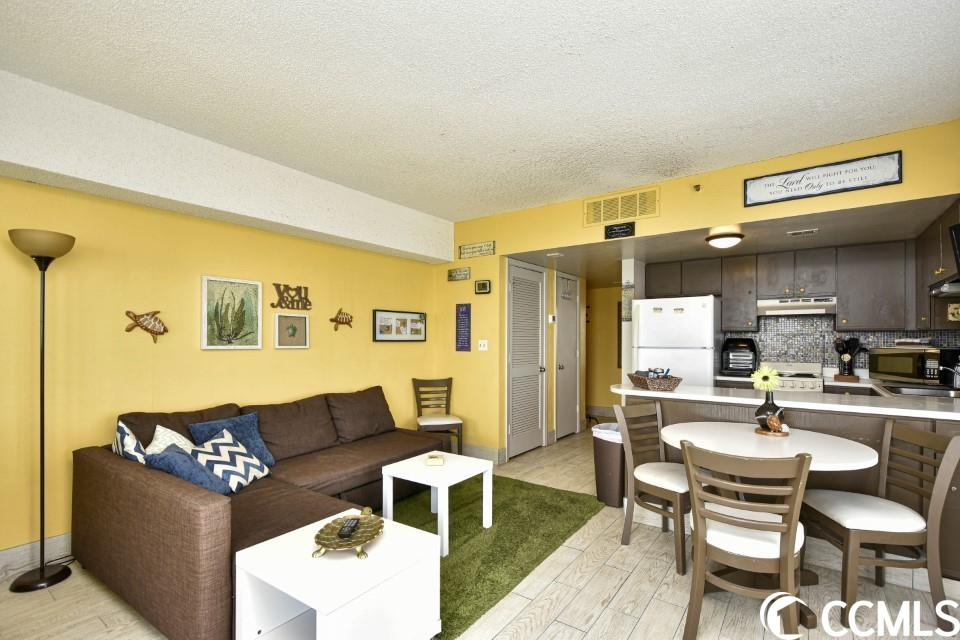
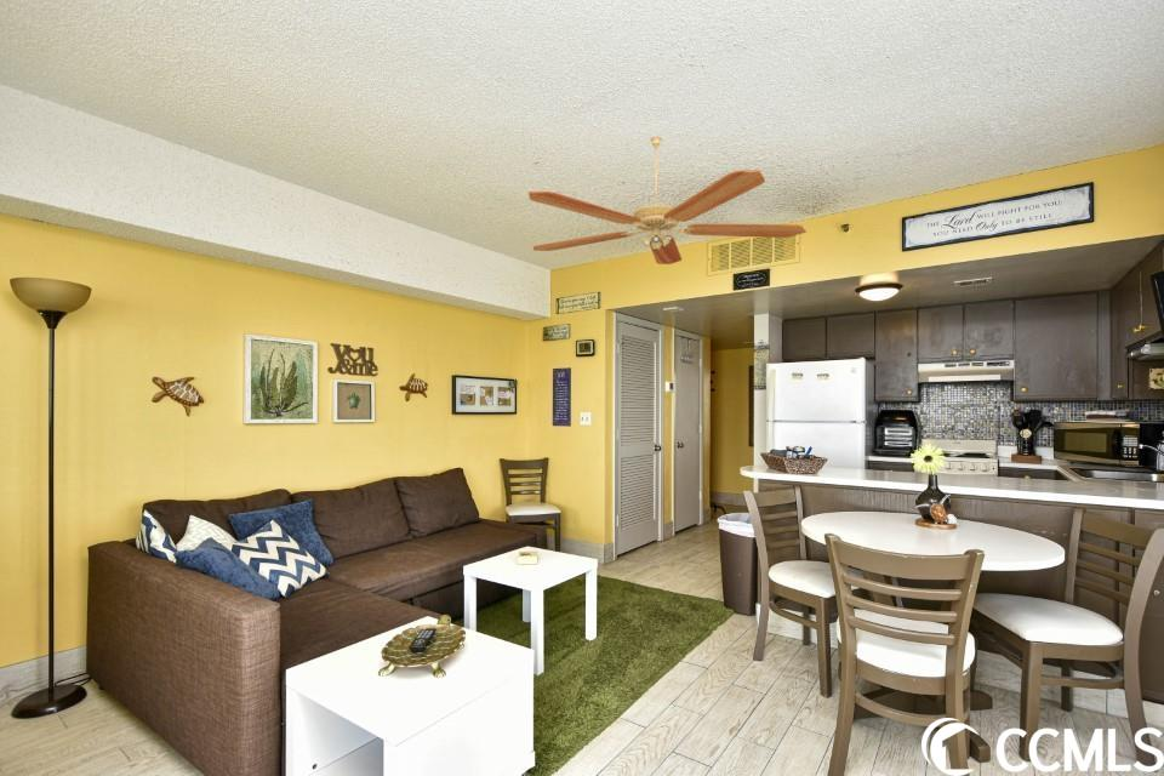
+ ceiling fan [527,136,808,266]
